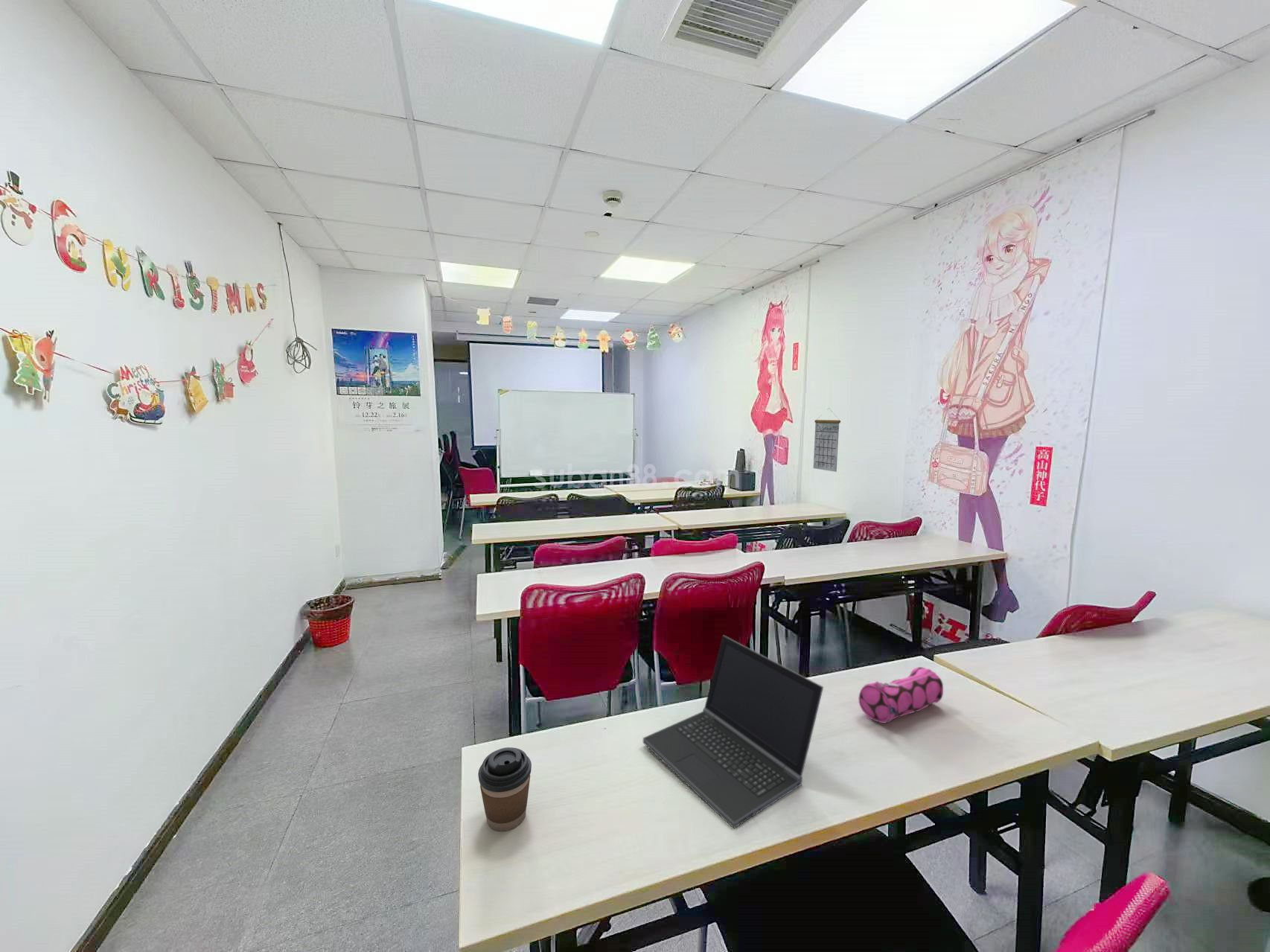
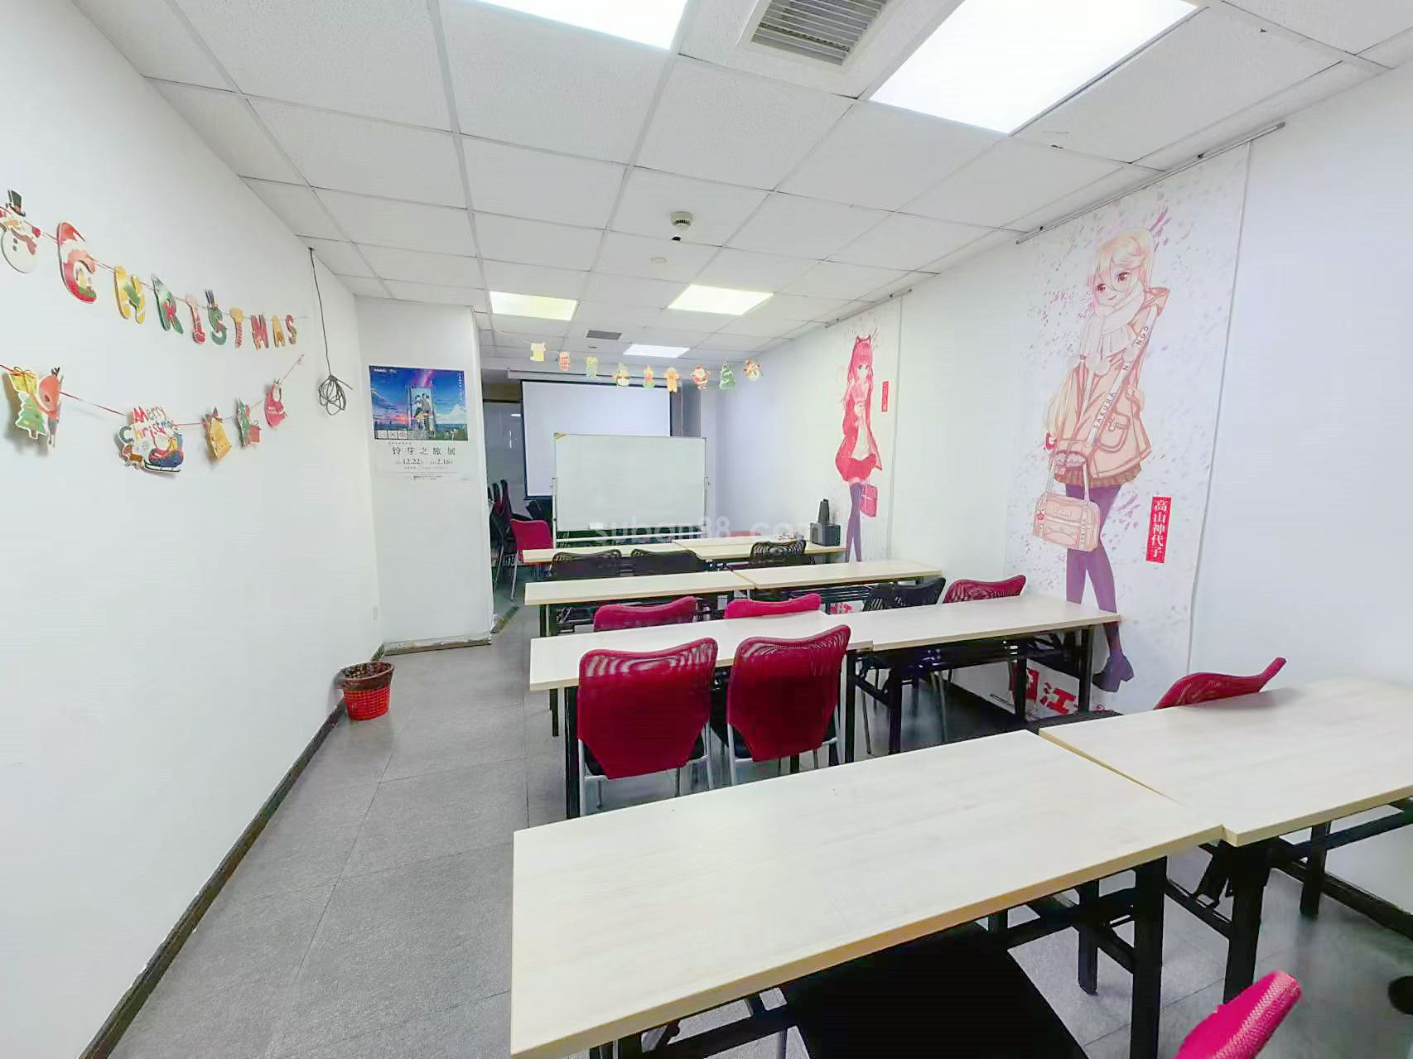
- calendar [812,408,841,473]
- laptop computer [642,635,824,829]
- pencil case [858,666,944,724]
- coffee cup [477,747,532,832]
